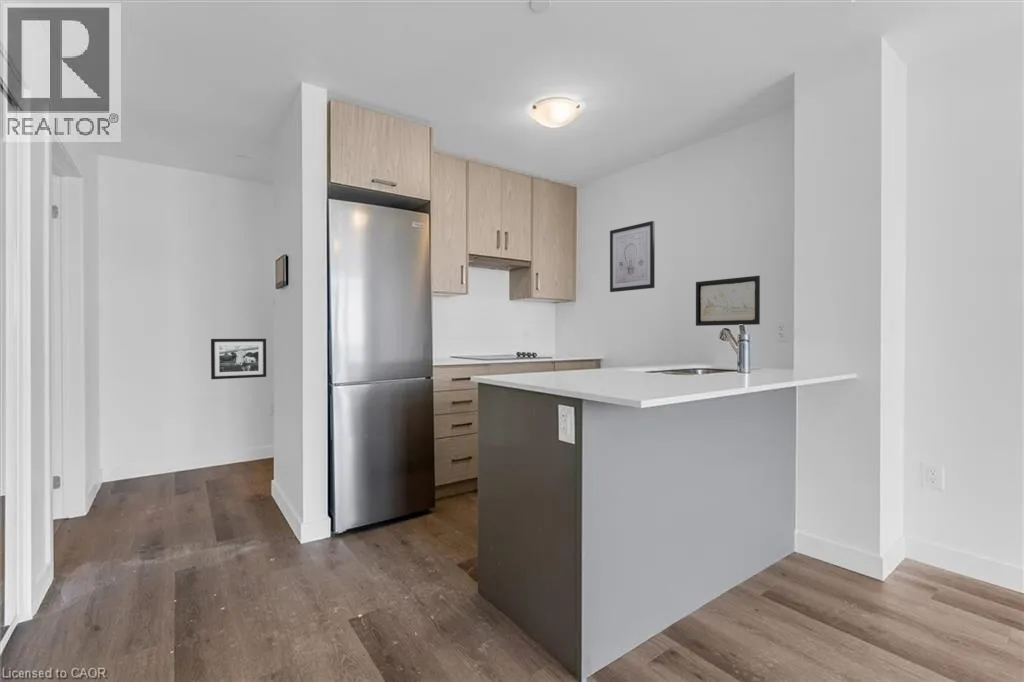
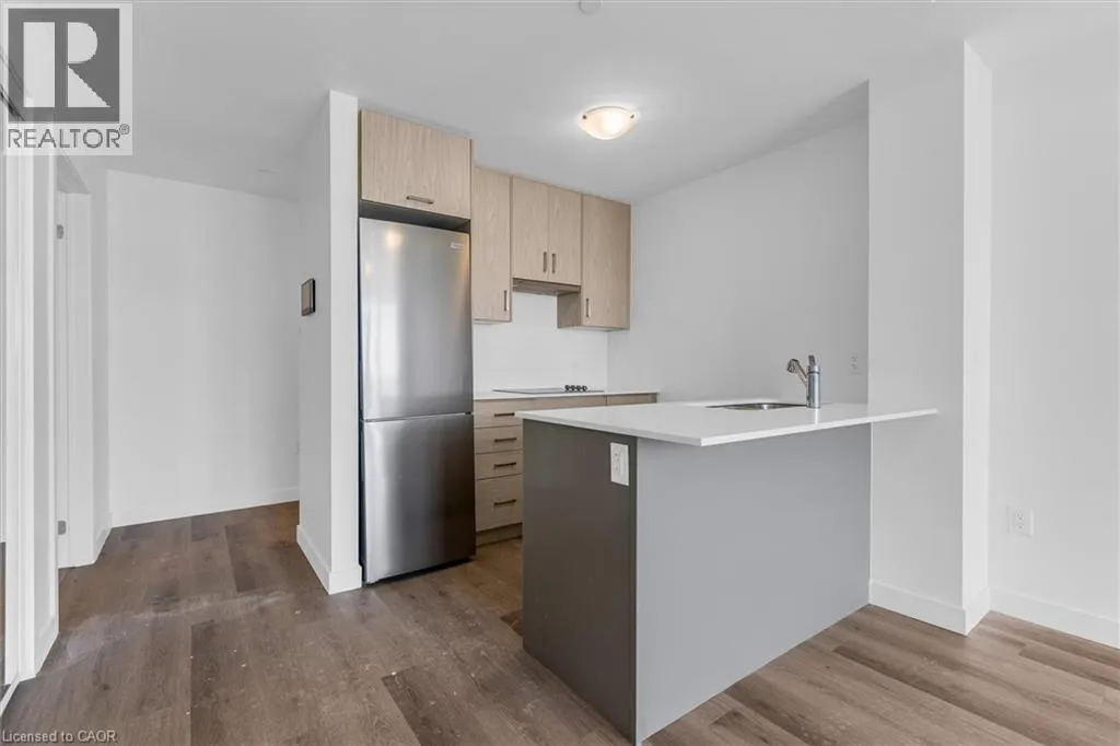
- picture frame [210,338,267,380]
- wall art [609,220,656,293]
- wall art [695,275,761,327]
